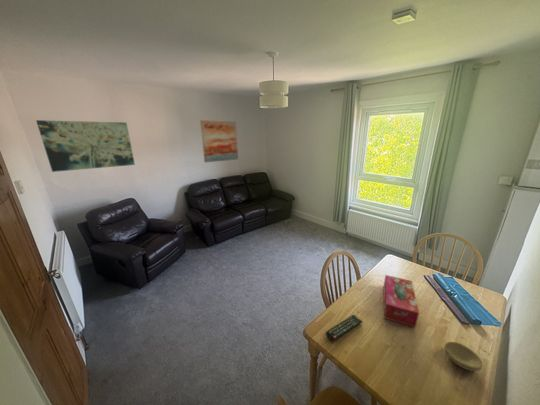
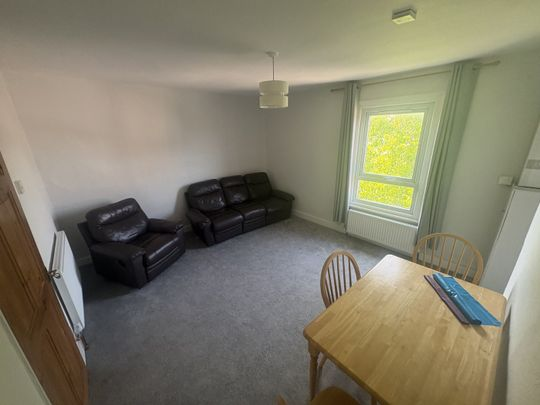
- wall art [199,119,239,163]
- tissue box [382,274,420,329]
- wall art [35,119,136,173]
- bowl [443,341,484,372]
- remote control [325,314,364,343]
